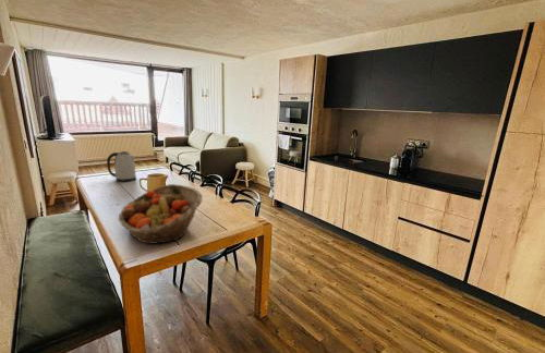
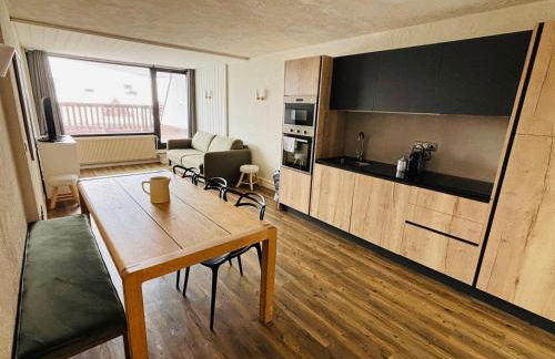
- fruit basket [118,183,204,245]
- kettle [106,150,137,183]
